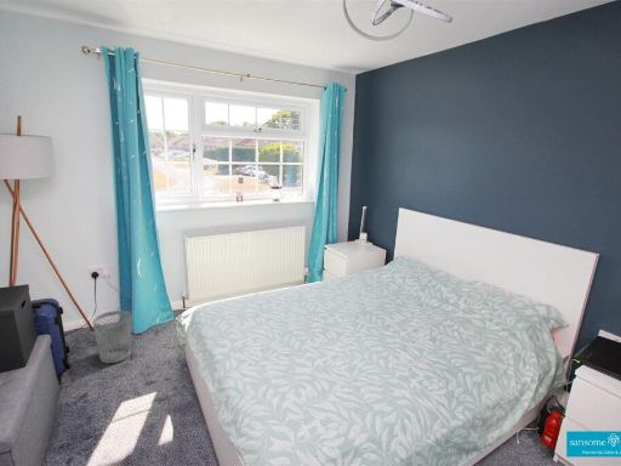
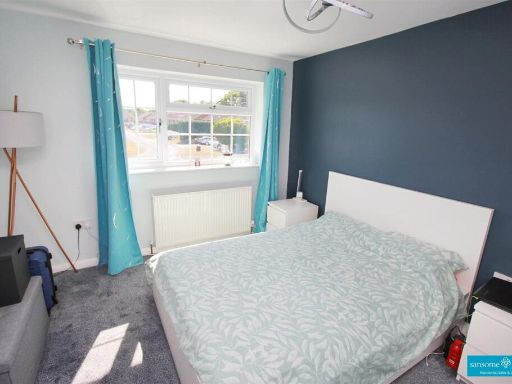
- wastebasket [91,309,132,364]
